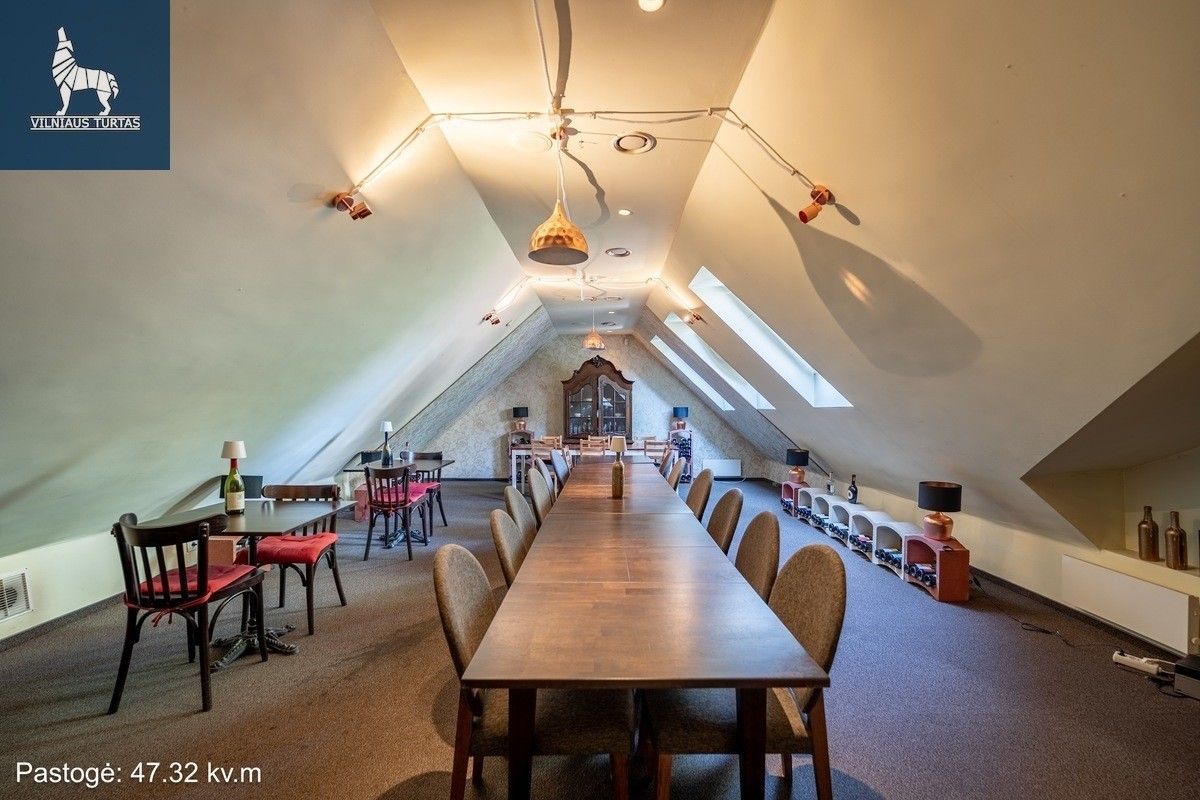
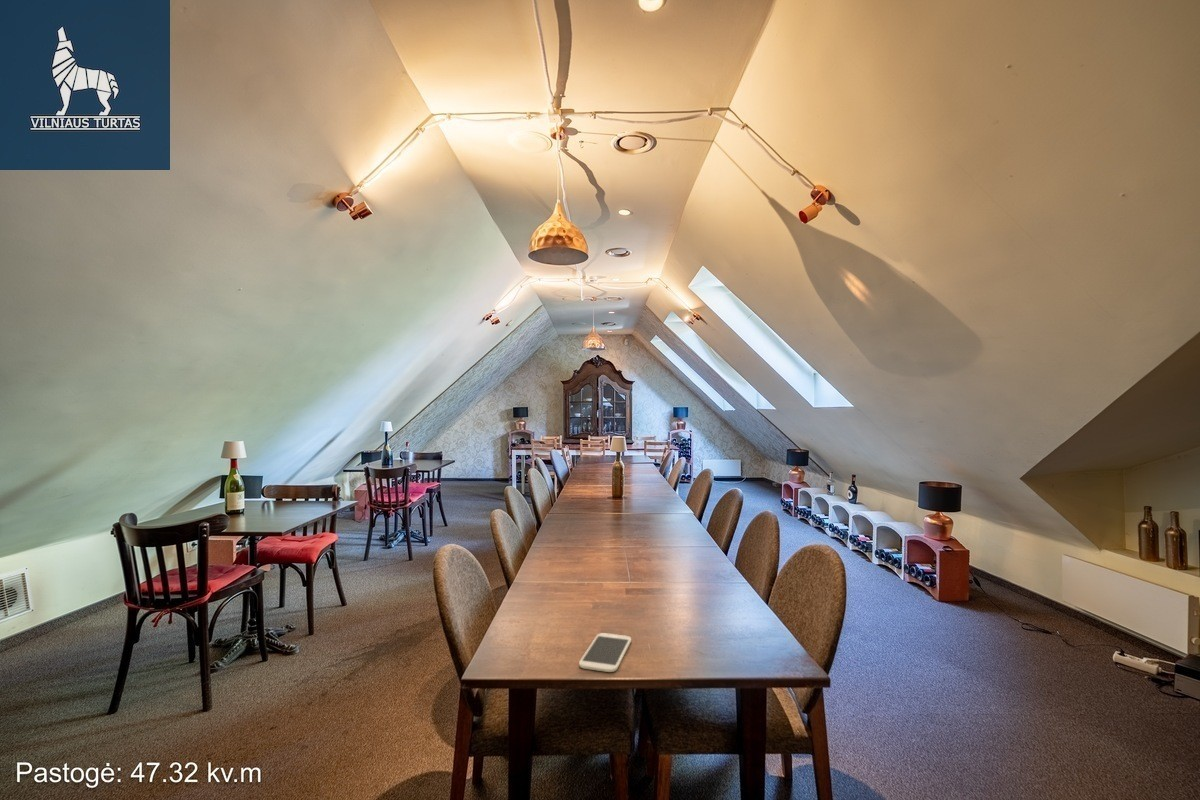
+ smartphone [578,632,632,673]
